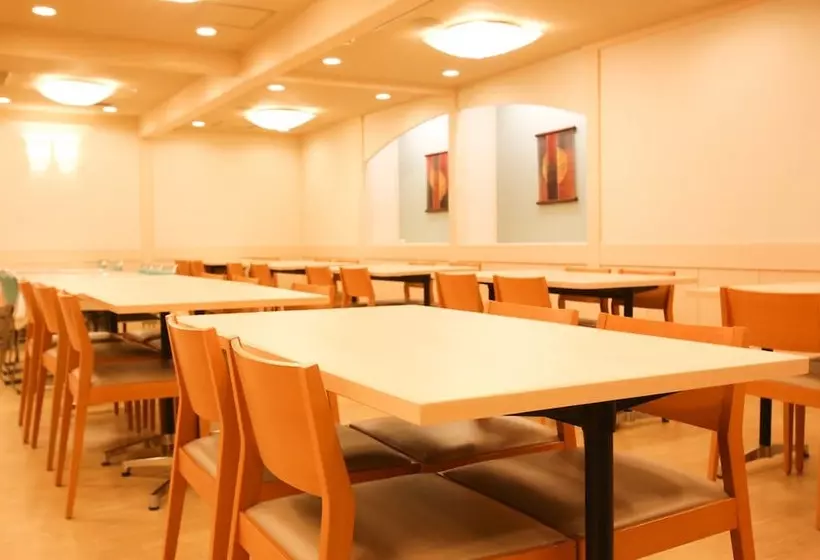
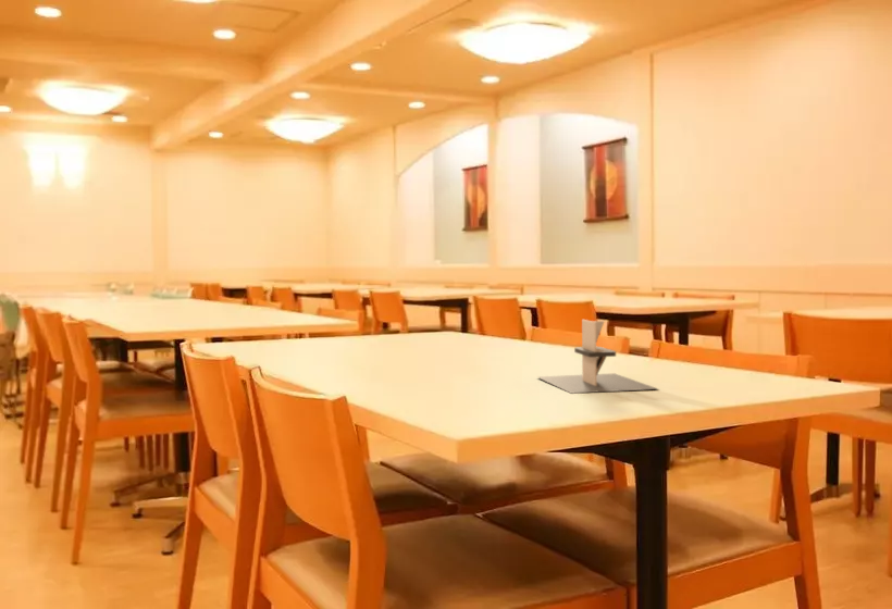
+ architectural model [537,319,659,395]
